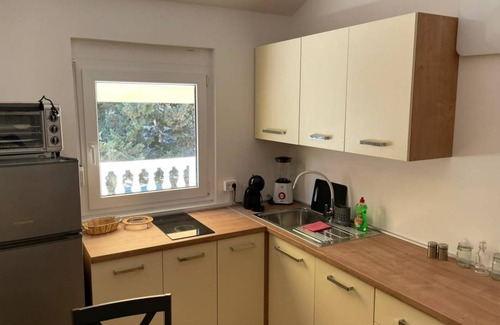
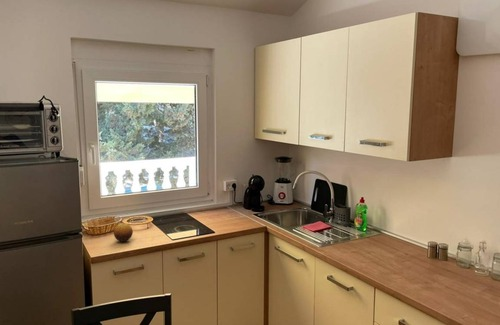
+ fruit [113,222,134,243]
